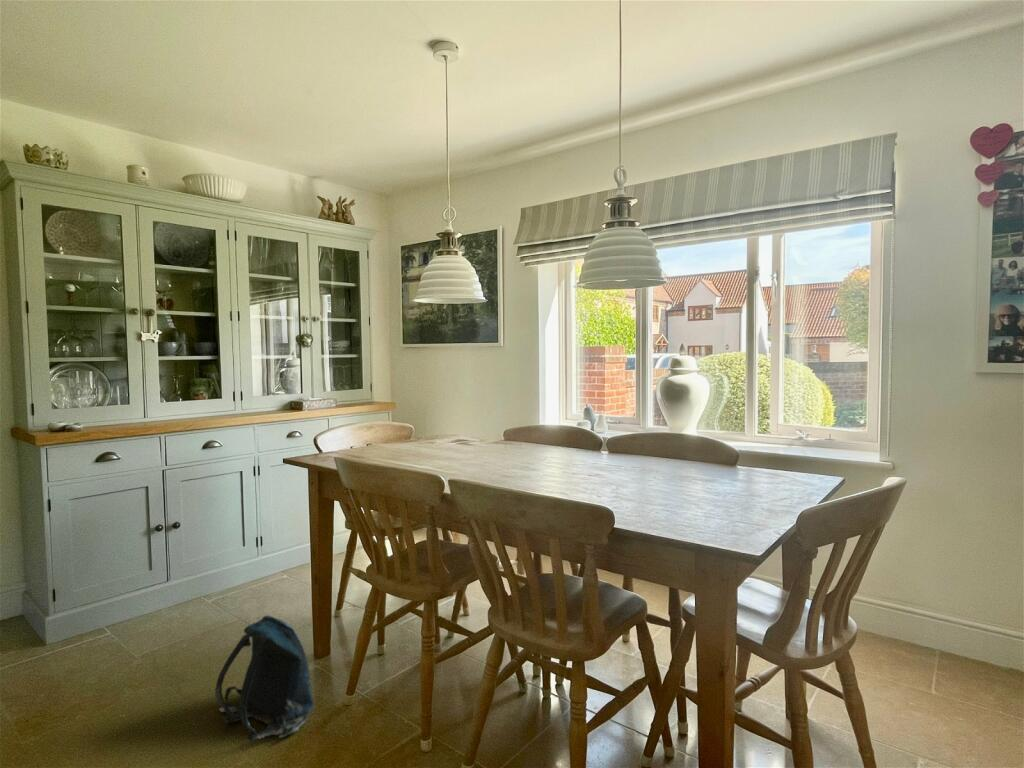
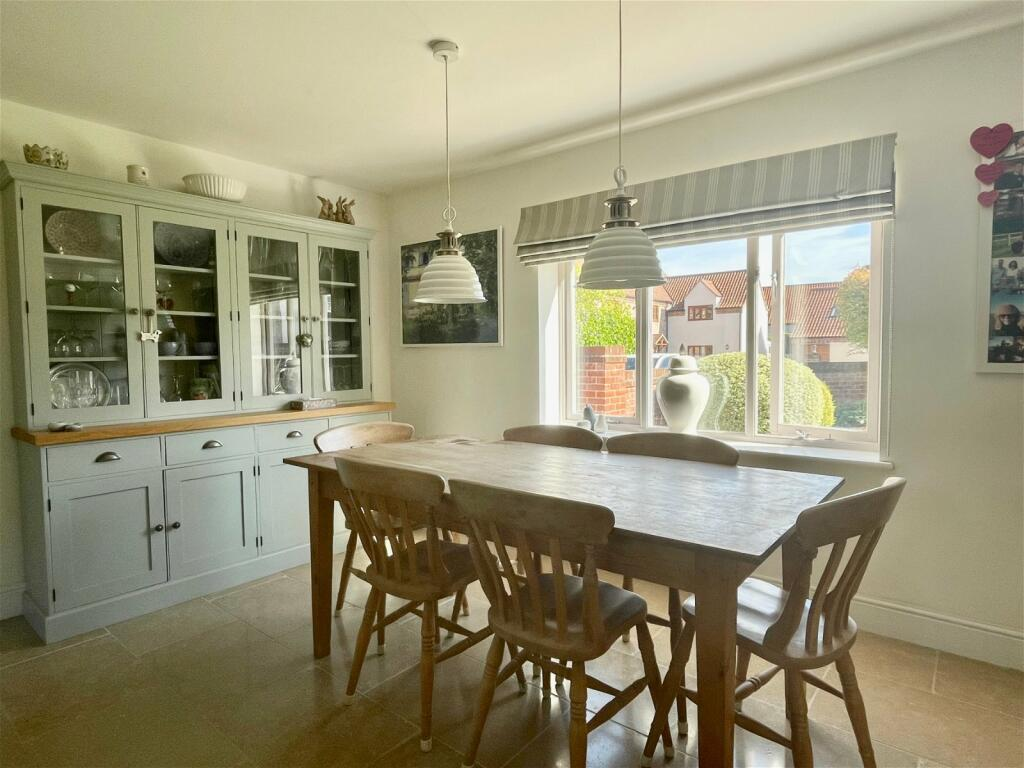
- backpack [214,614,316,741]
